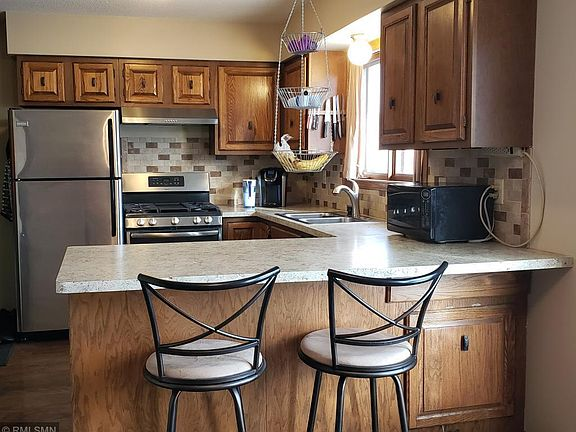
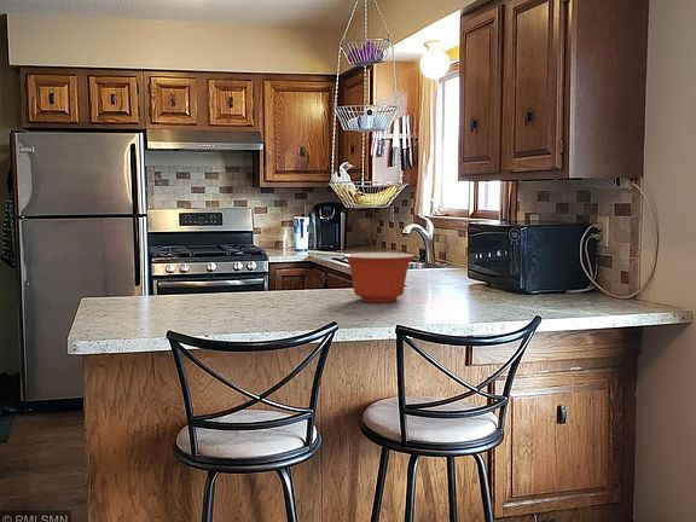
+ mixing bowl [343,251,416,303]
